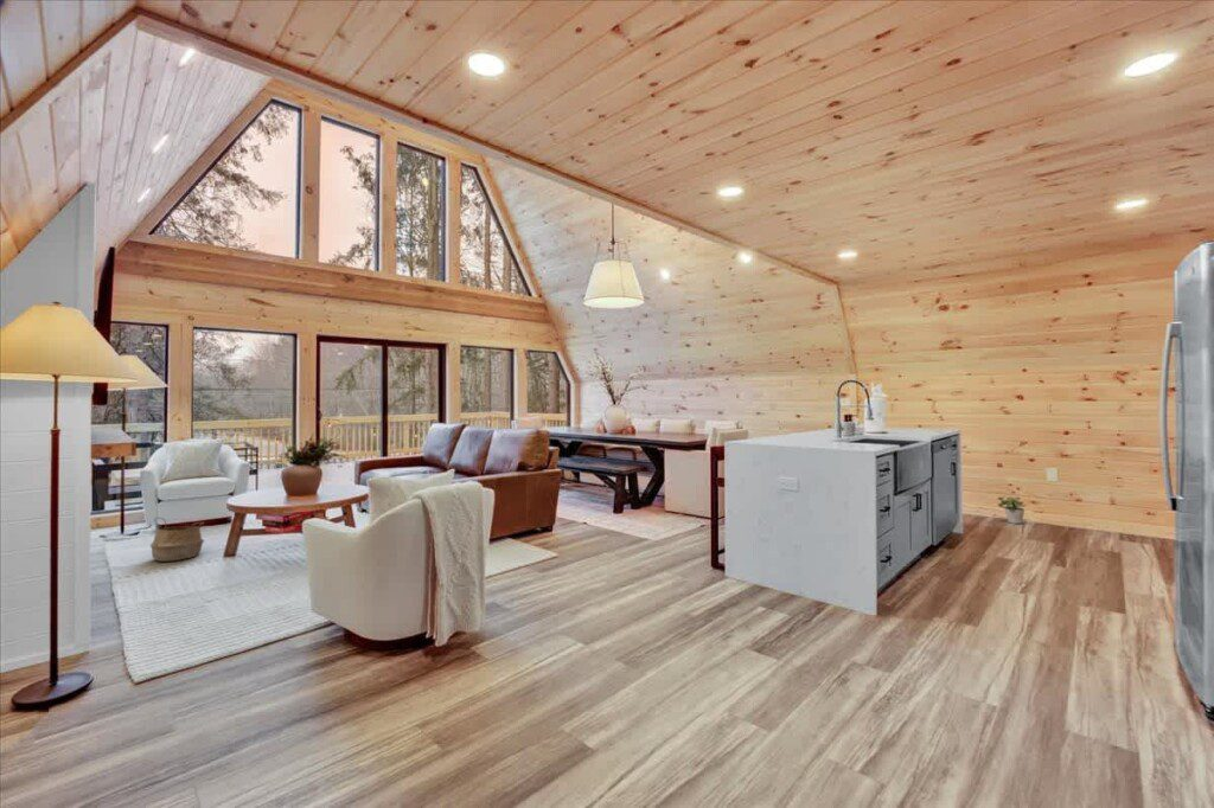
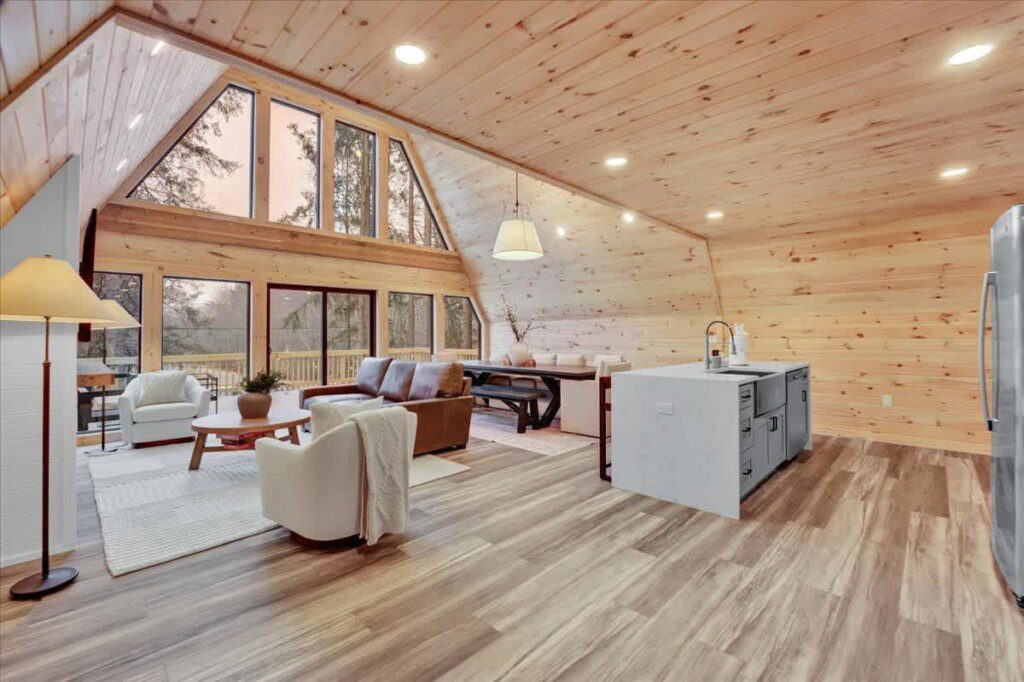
- woven basket [149,517,206,563]
- potted plant [996,494,1028,525]
